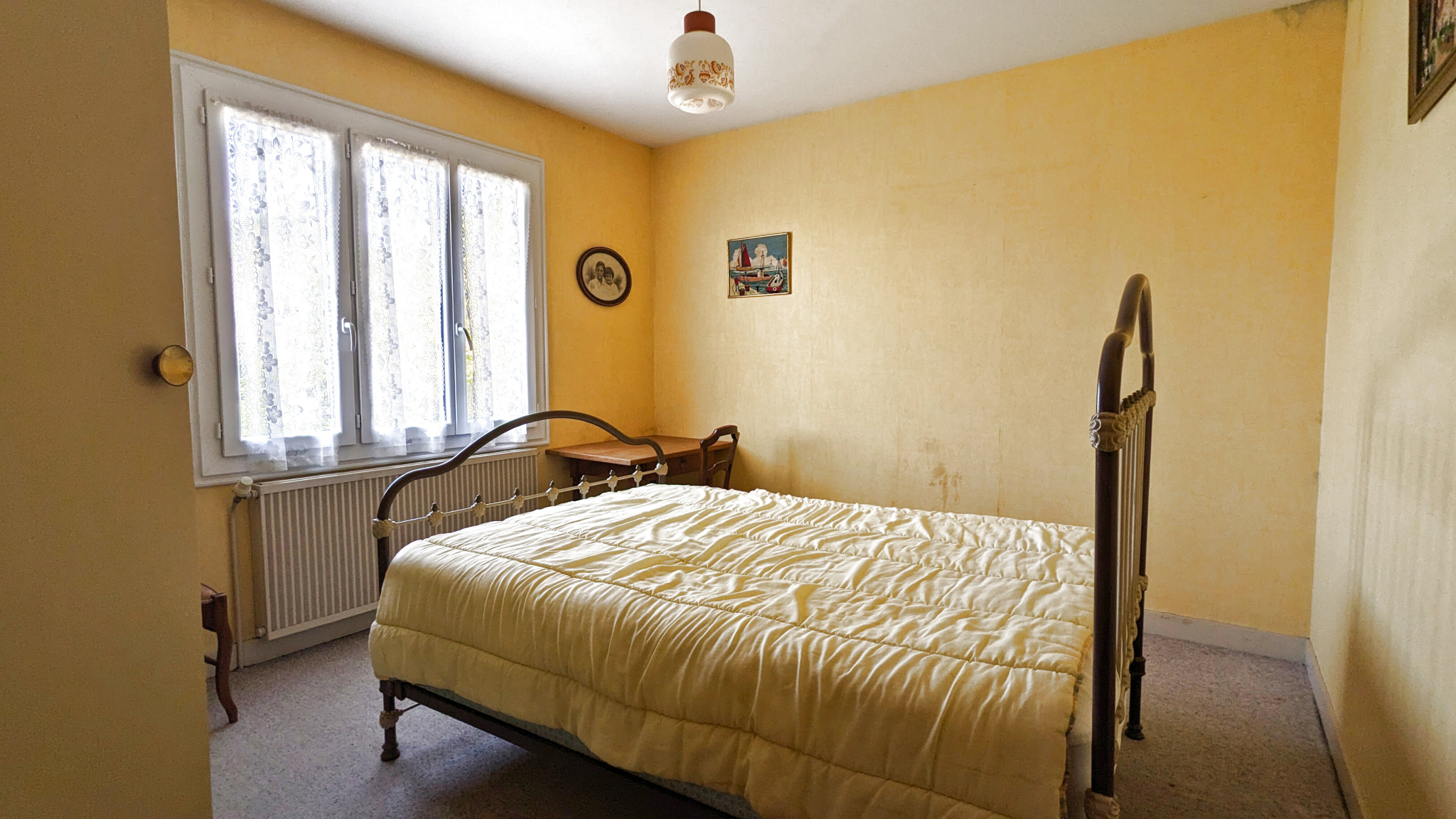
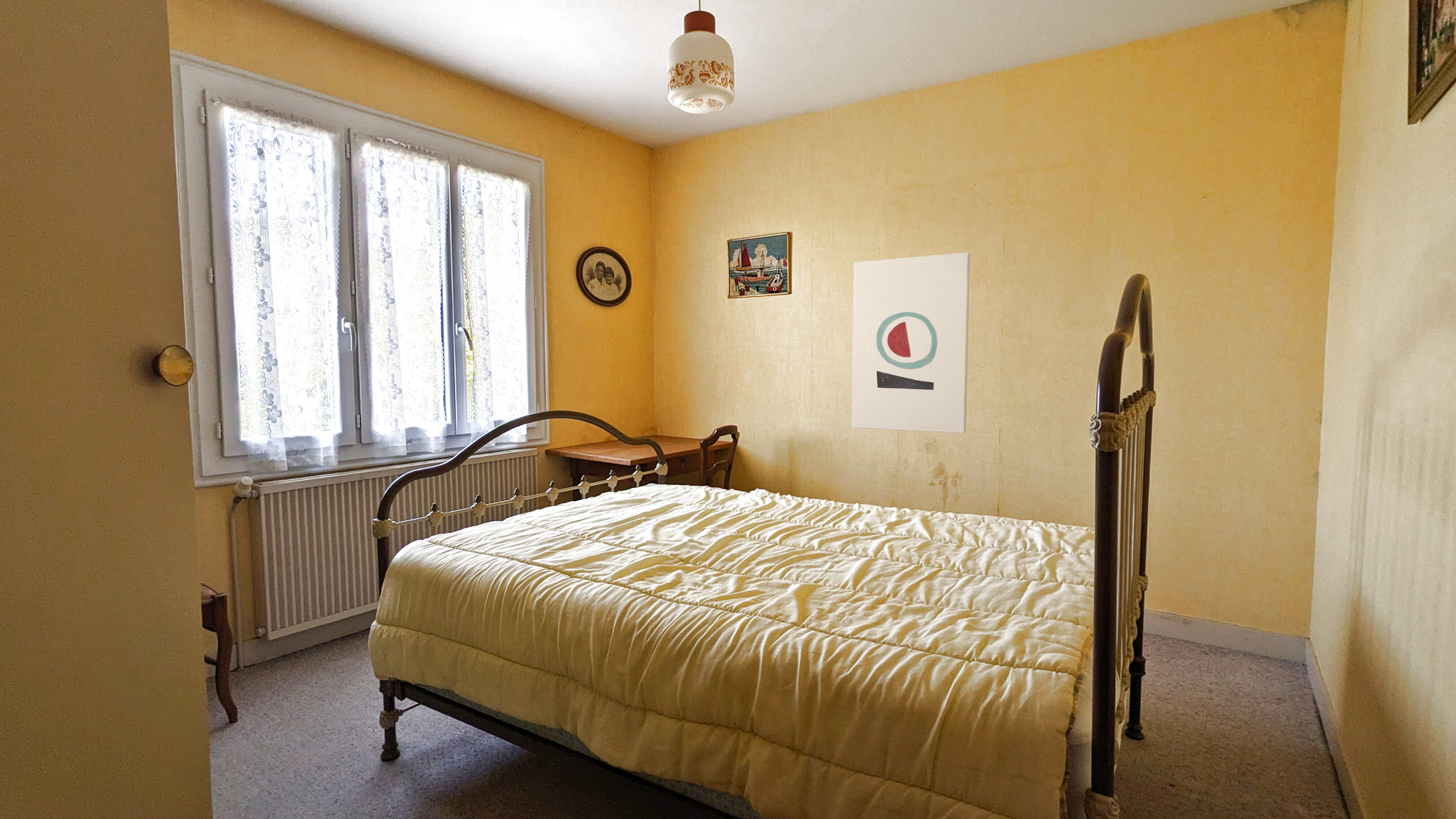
+ wall art [851,252,970,434]
